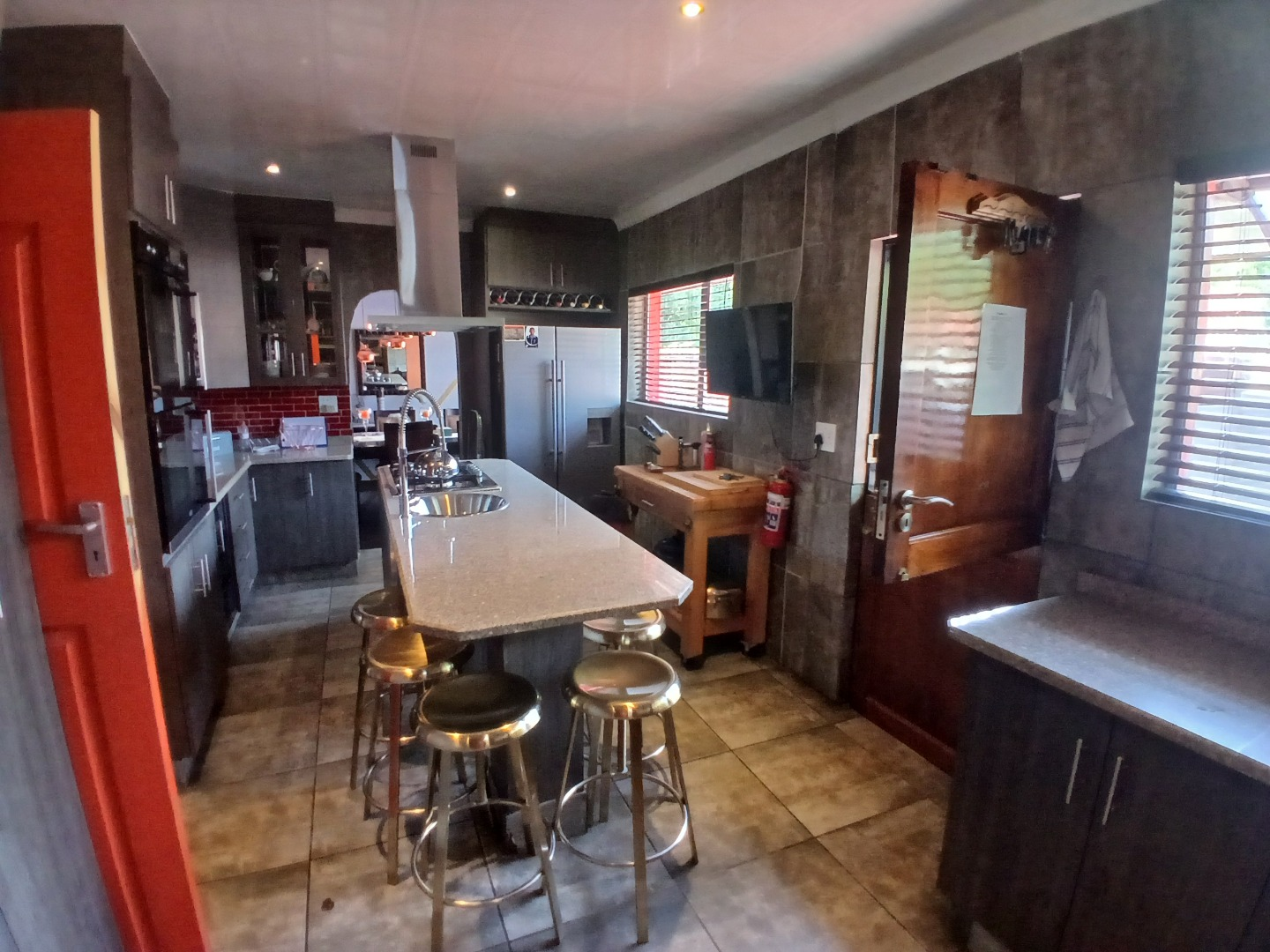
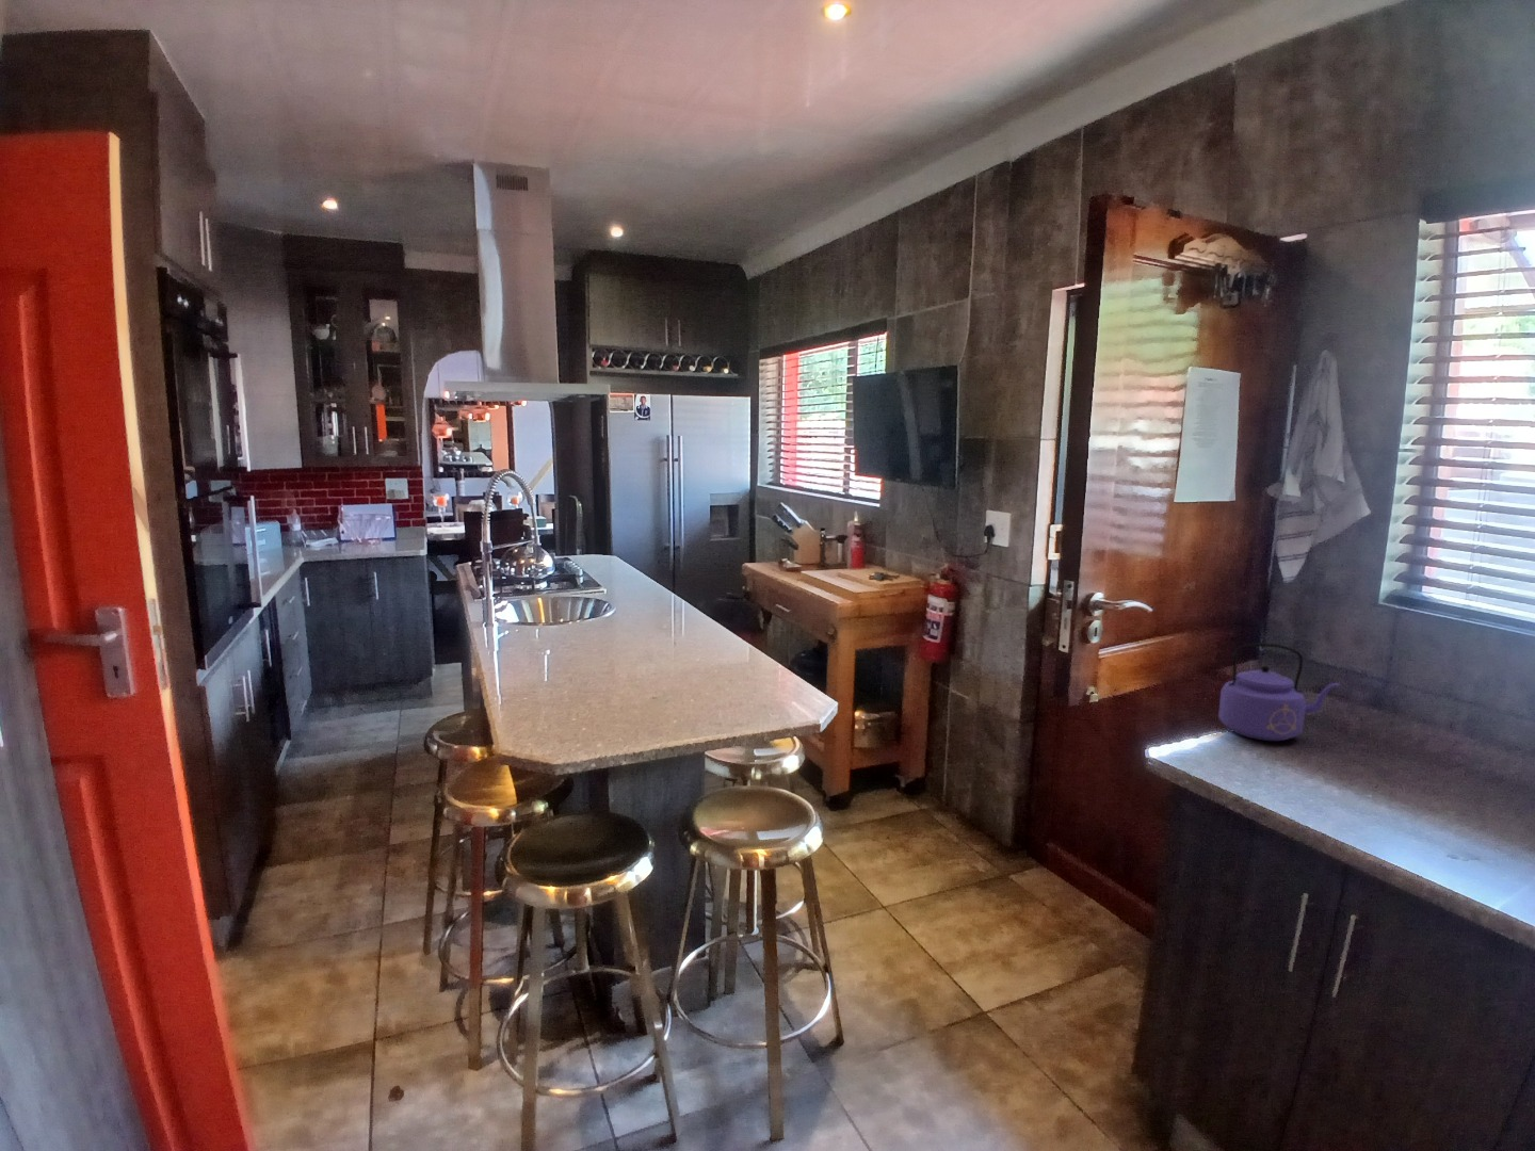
+ kettle [1217,642,1340,742]
